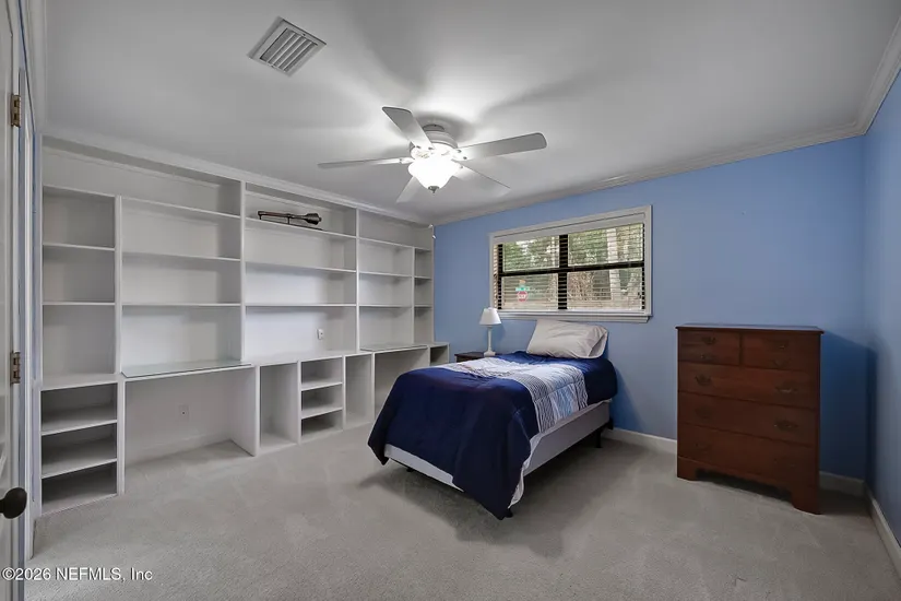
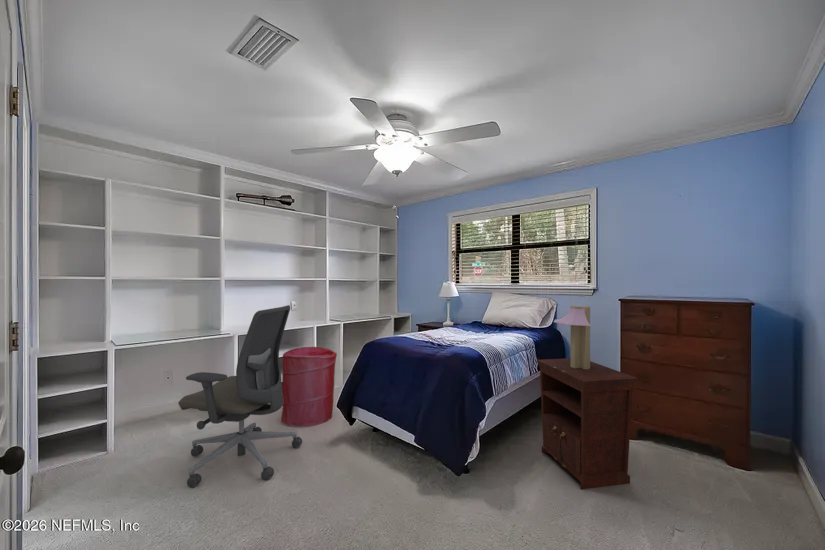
+ table lamp [553,305,593,369]
+ office chair [177,304,303,489]
+ laundry hamper [280,346,338,428]
+ nightstand [535,357,639,490]
